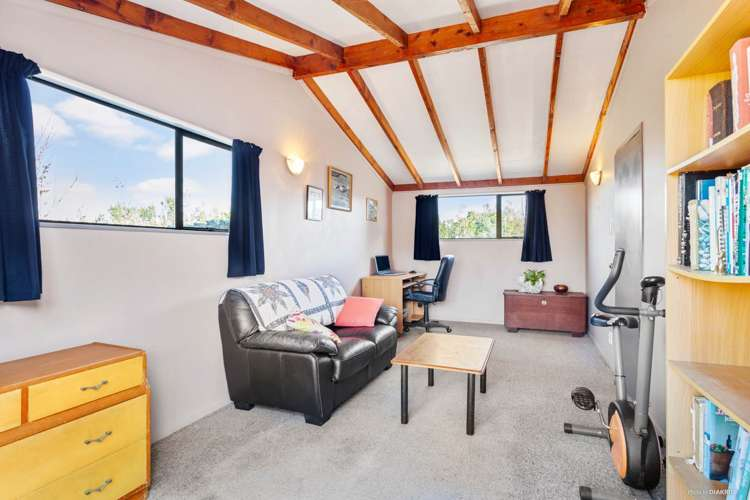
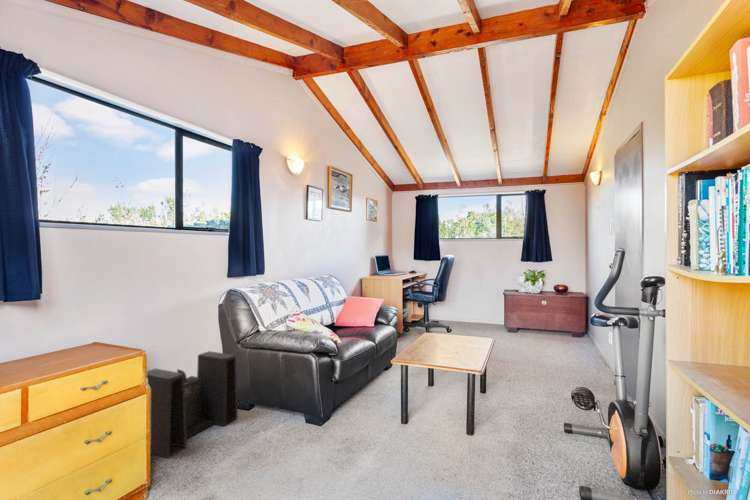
+ speaker [146,350,239,459]
